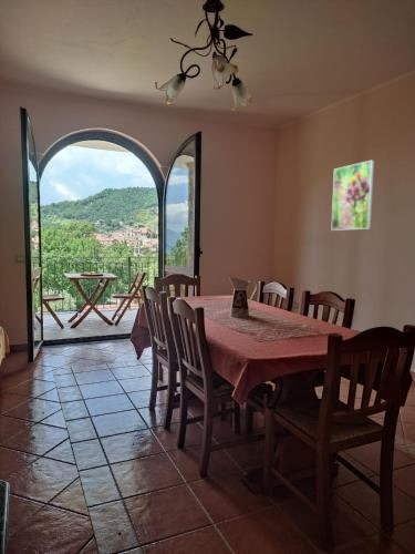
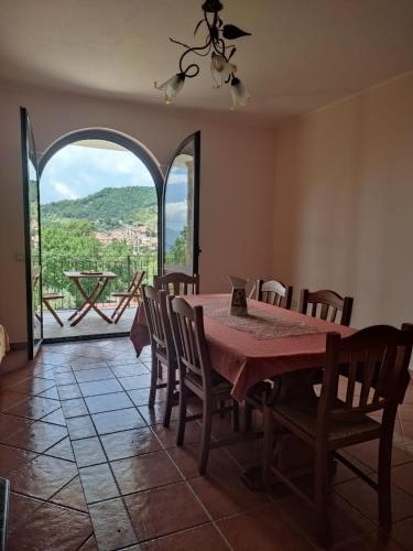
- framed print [331,160,375,232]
